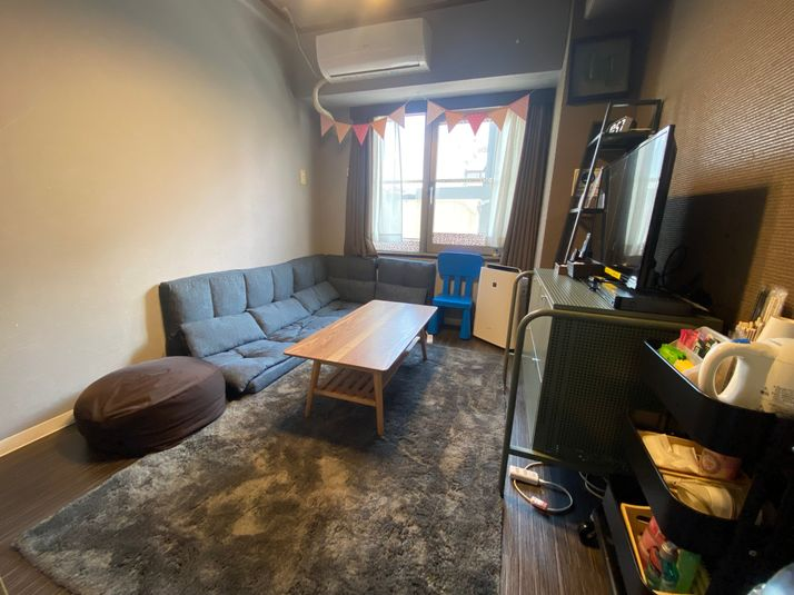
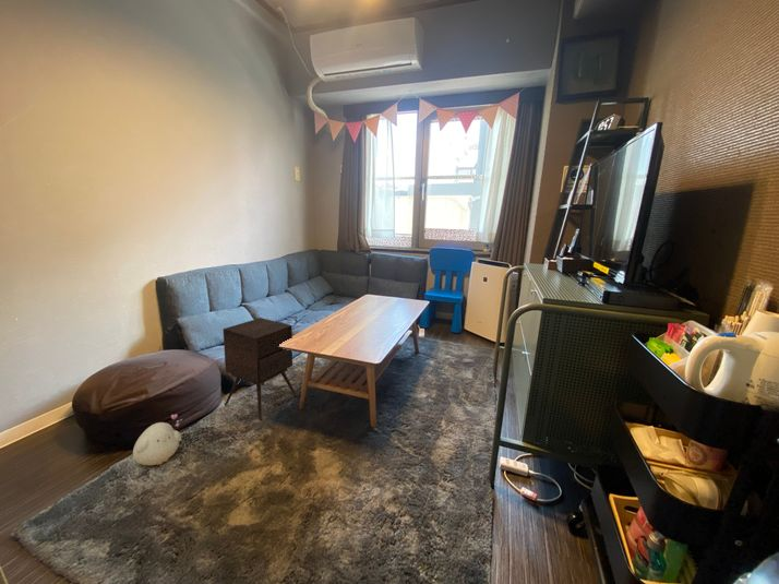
+ plush toy [132,413,183,466]
+ side table [223,317,298,422]
